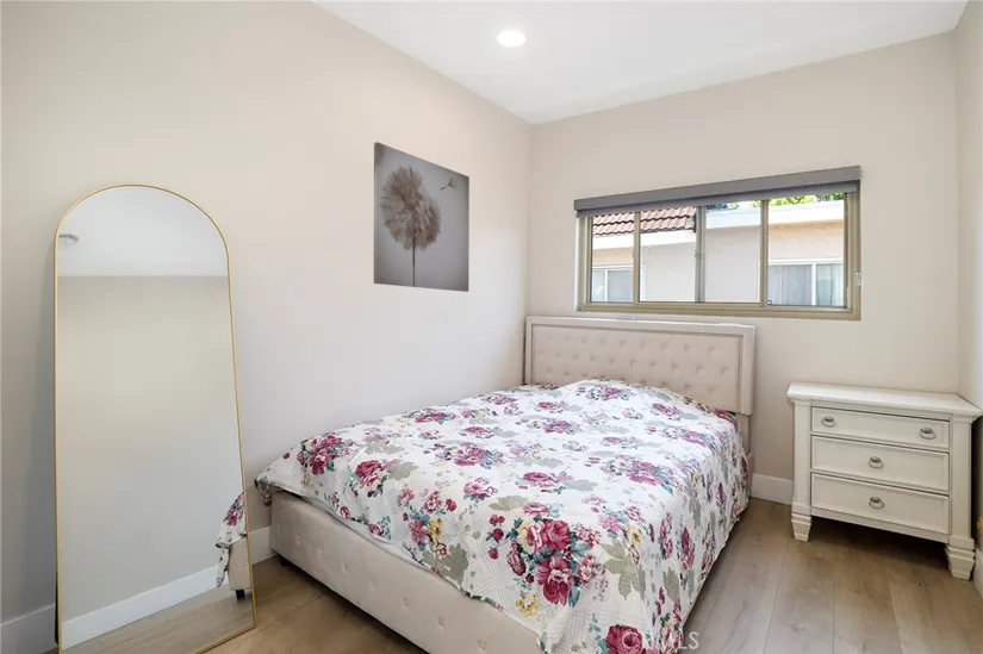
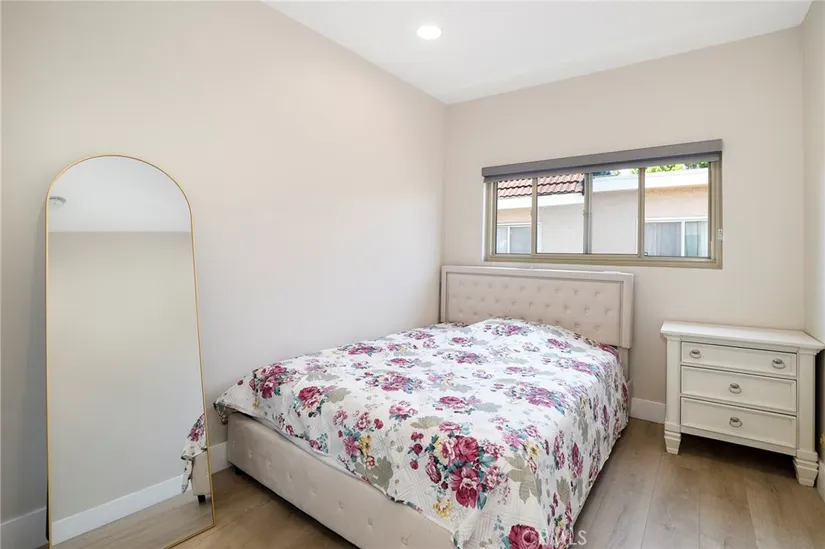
- wall art [373,141,471,293]
